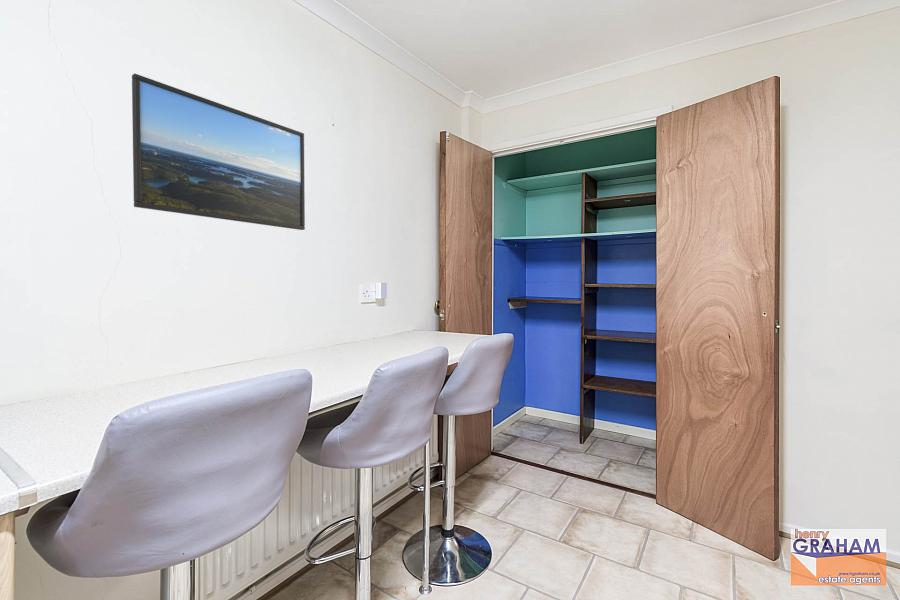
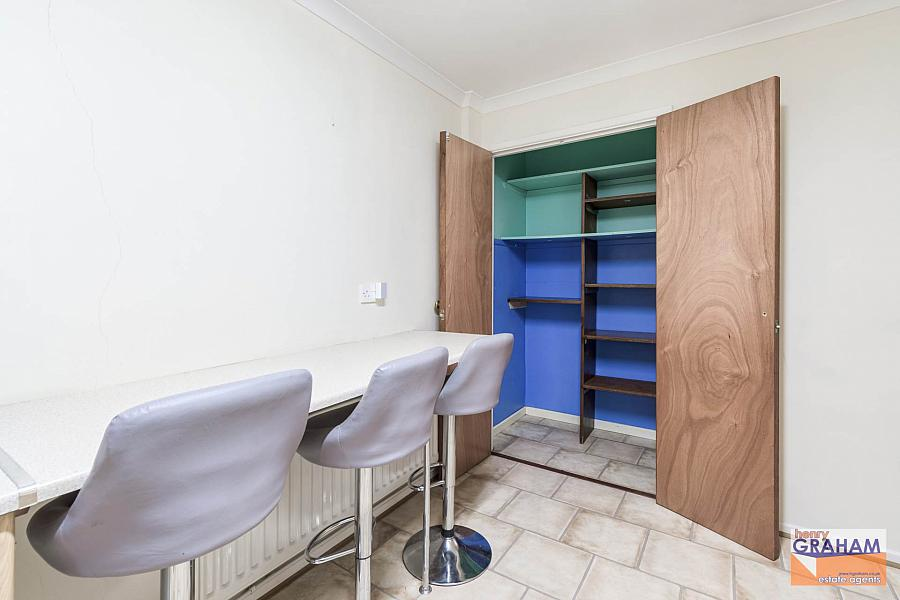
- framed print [131,73,306,231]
